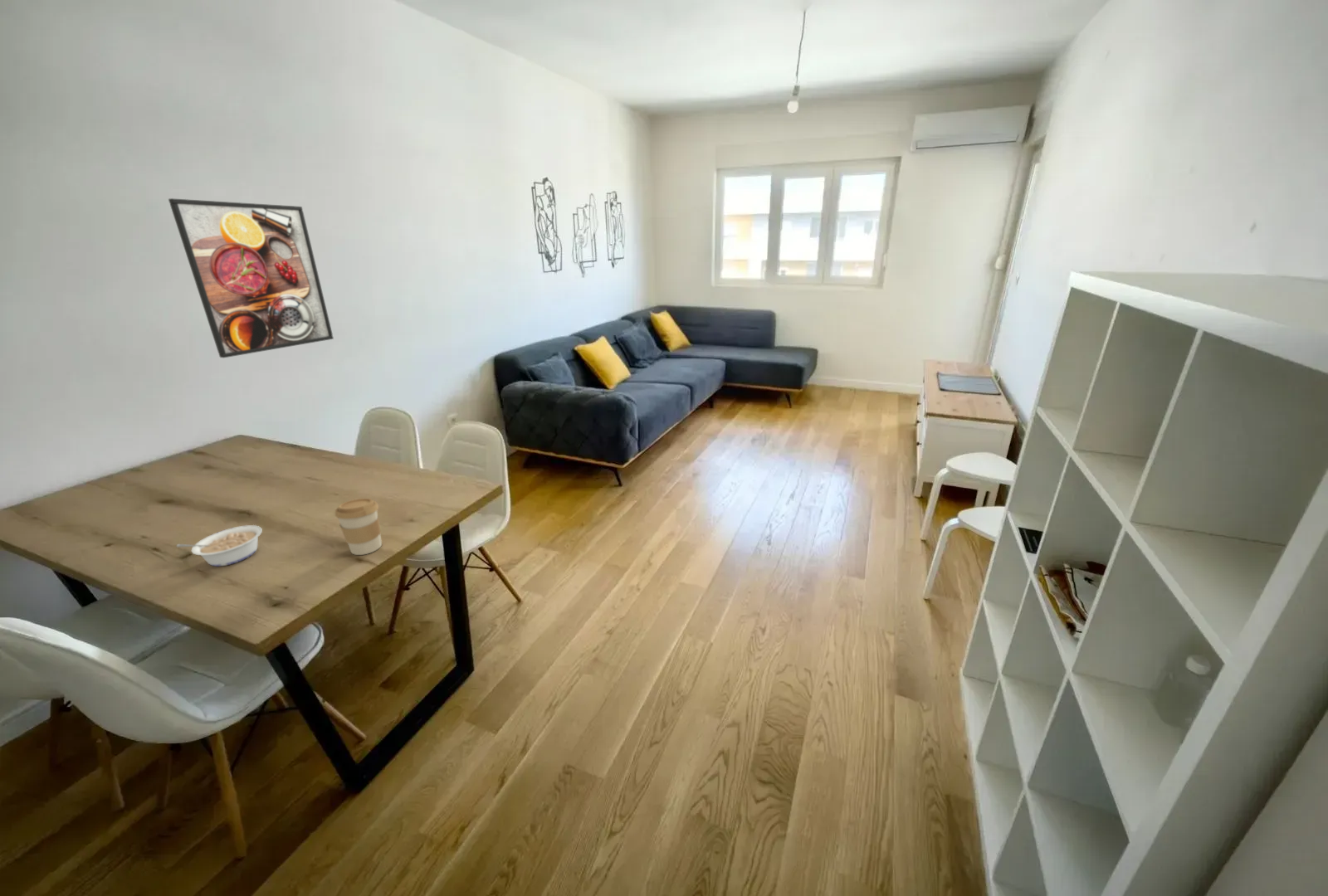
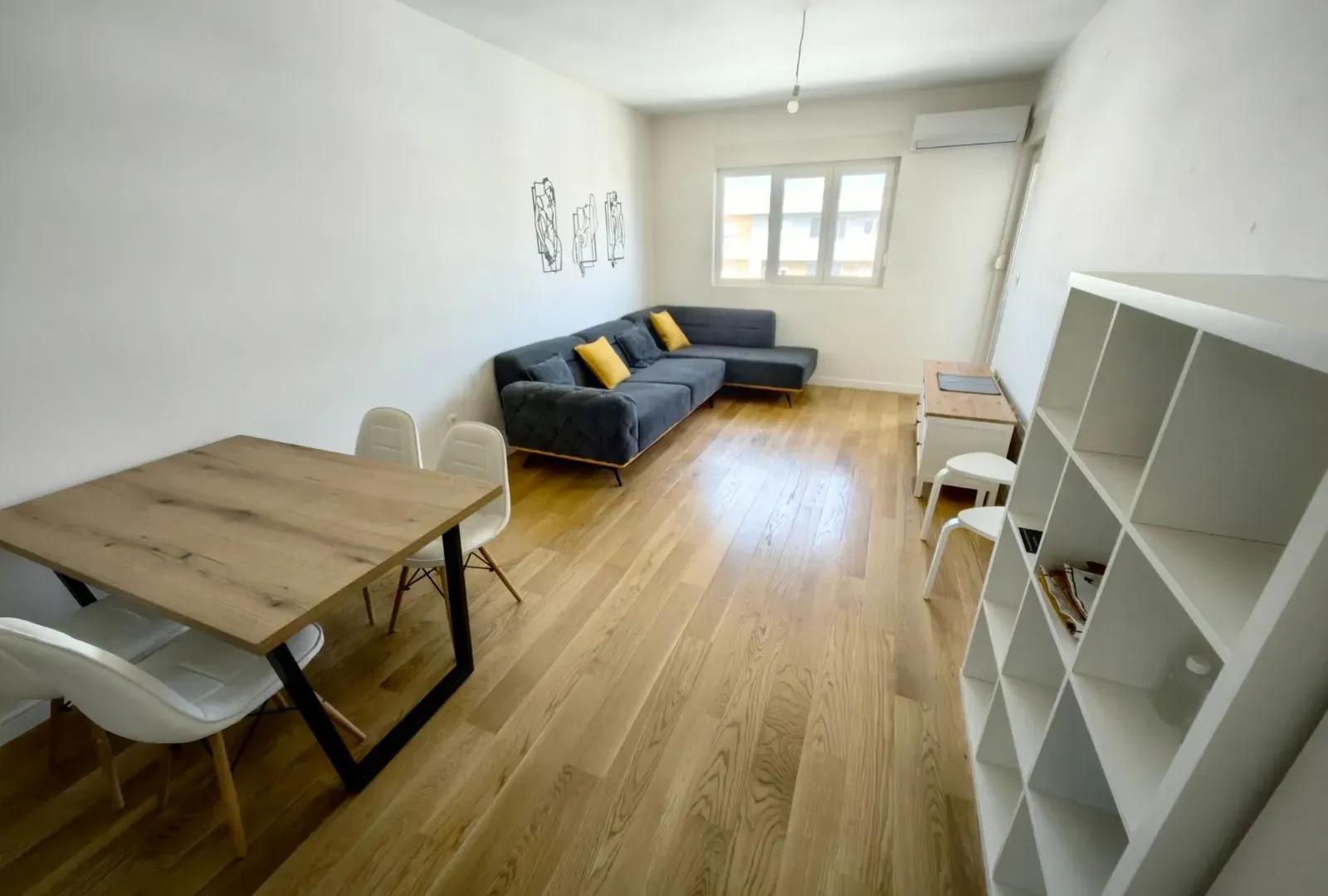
- legume [176,524,263,567]
- coffee cup [334,498,383,556]
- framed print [168,197,334,358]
